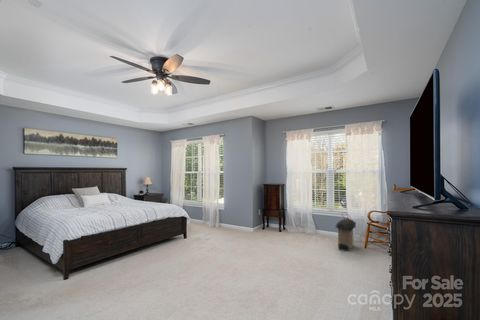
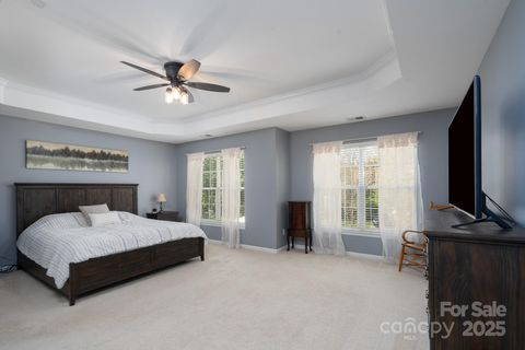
- laundry hamper [334,211,357,252]
